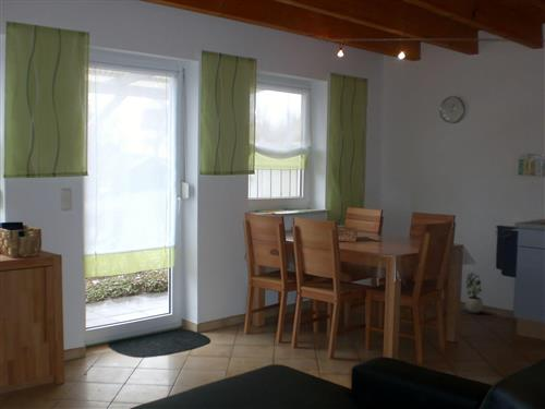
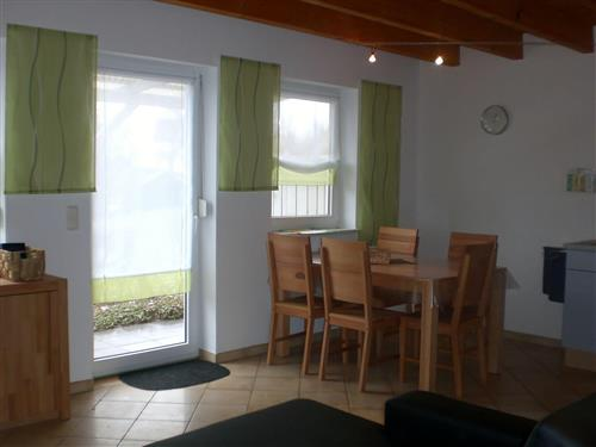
- potted plant [464,270,484,315]
